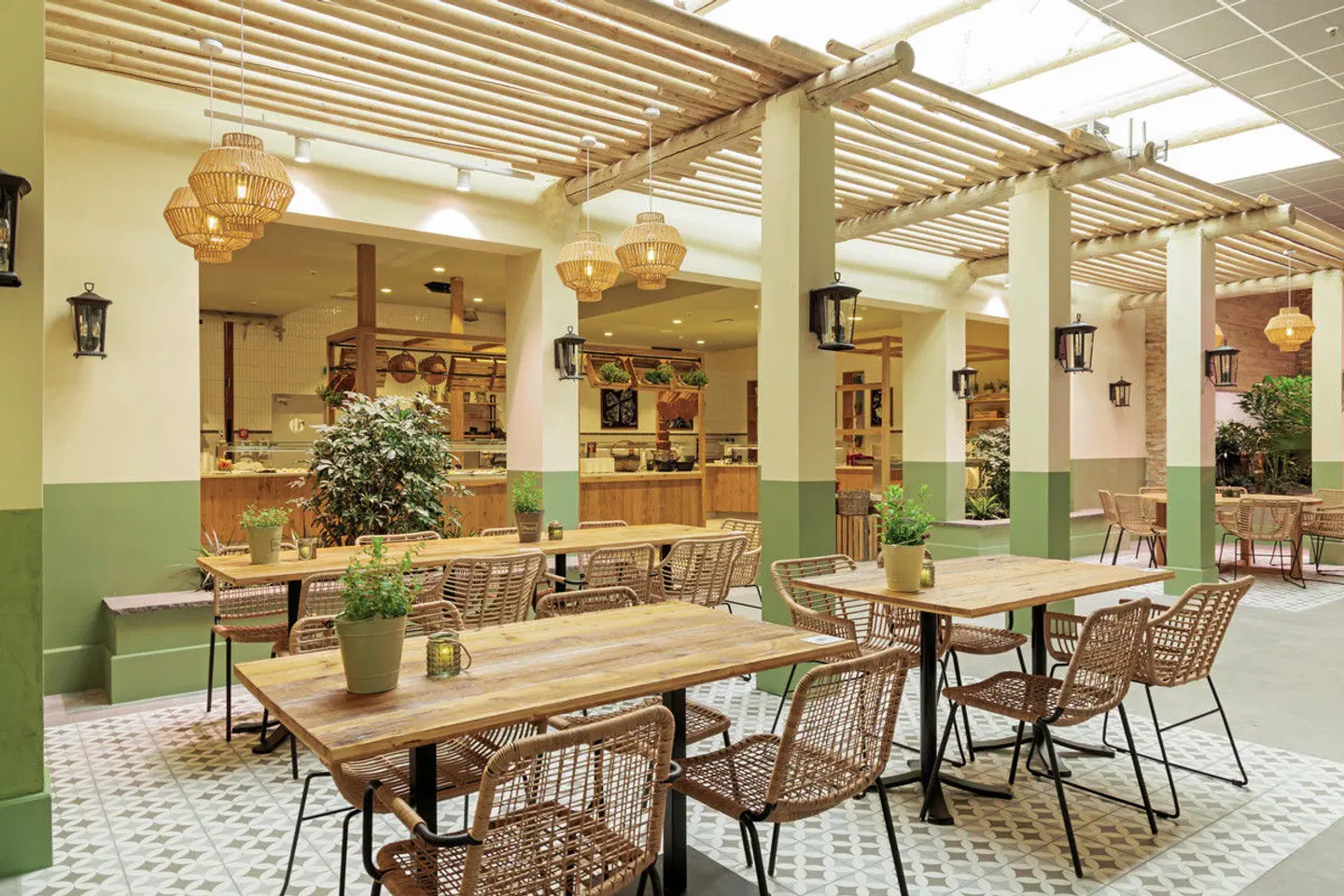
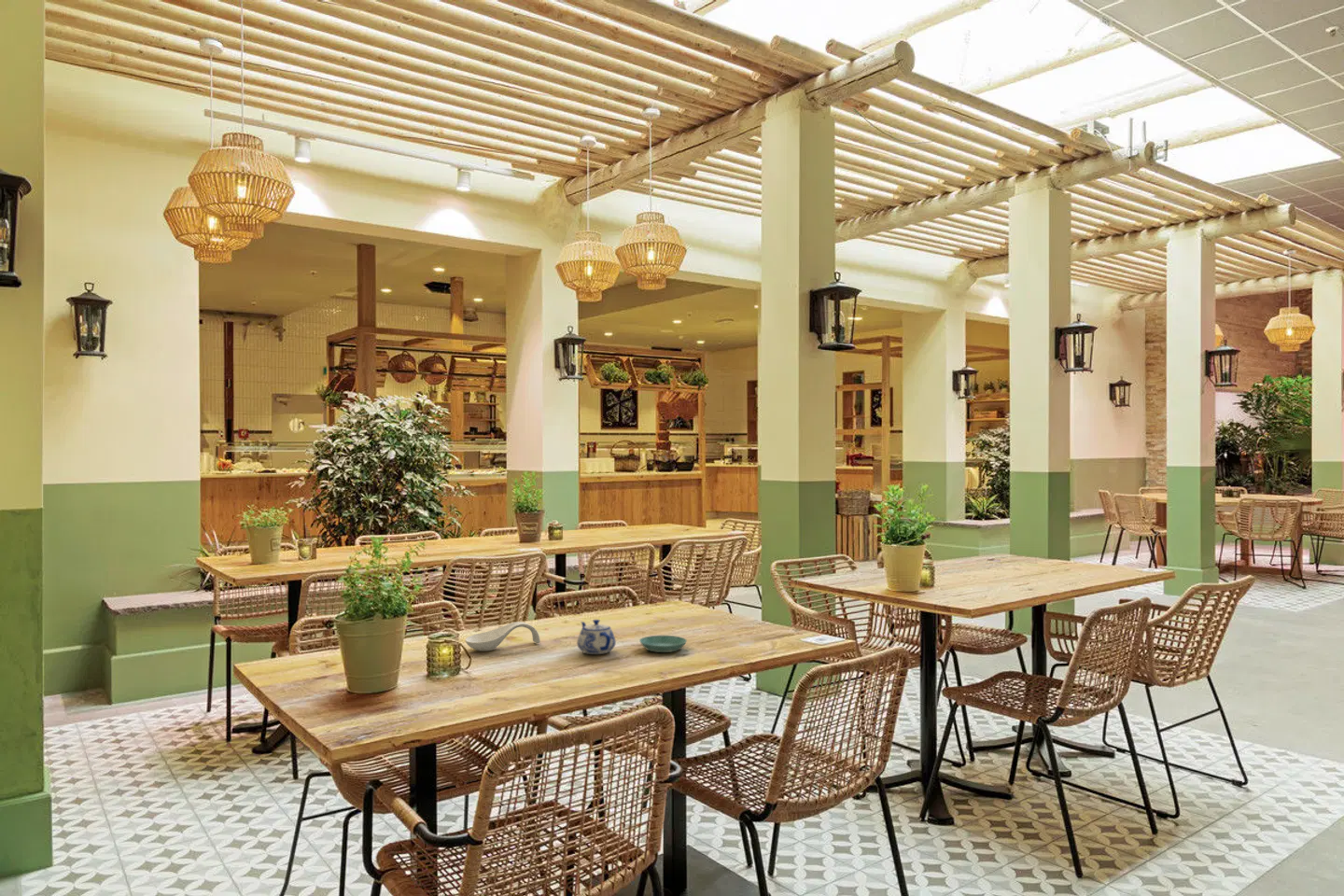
+ spoon rest [464,621,541,651]
+ saucer [638,635,688,653]
+ teapot [576,619,617,655]
